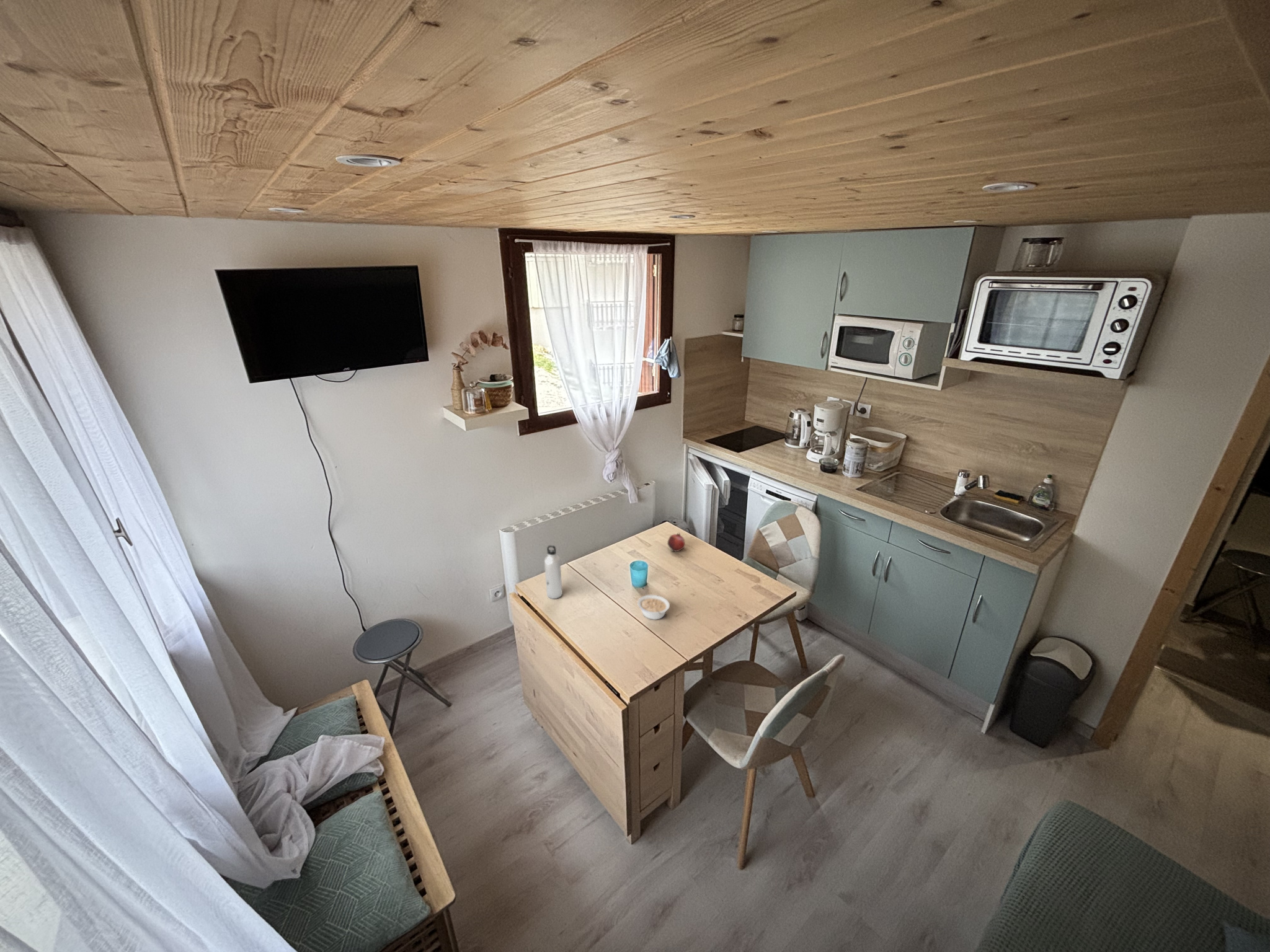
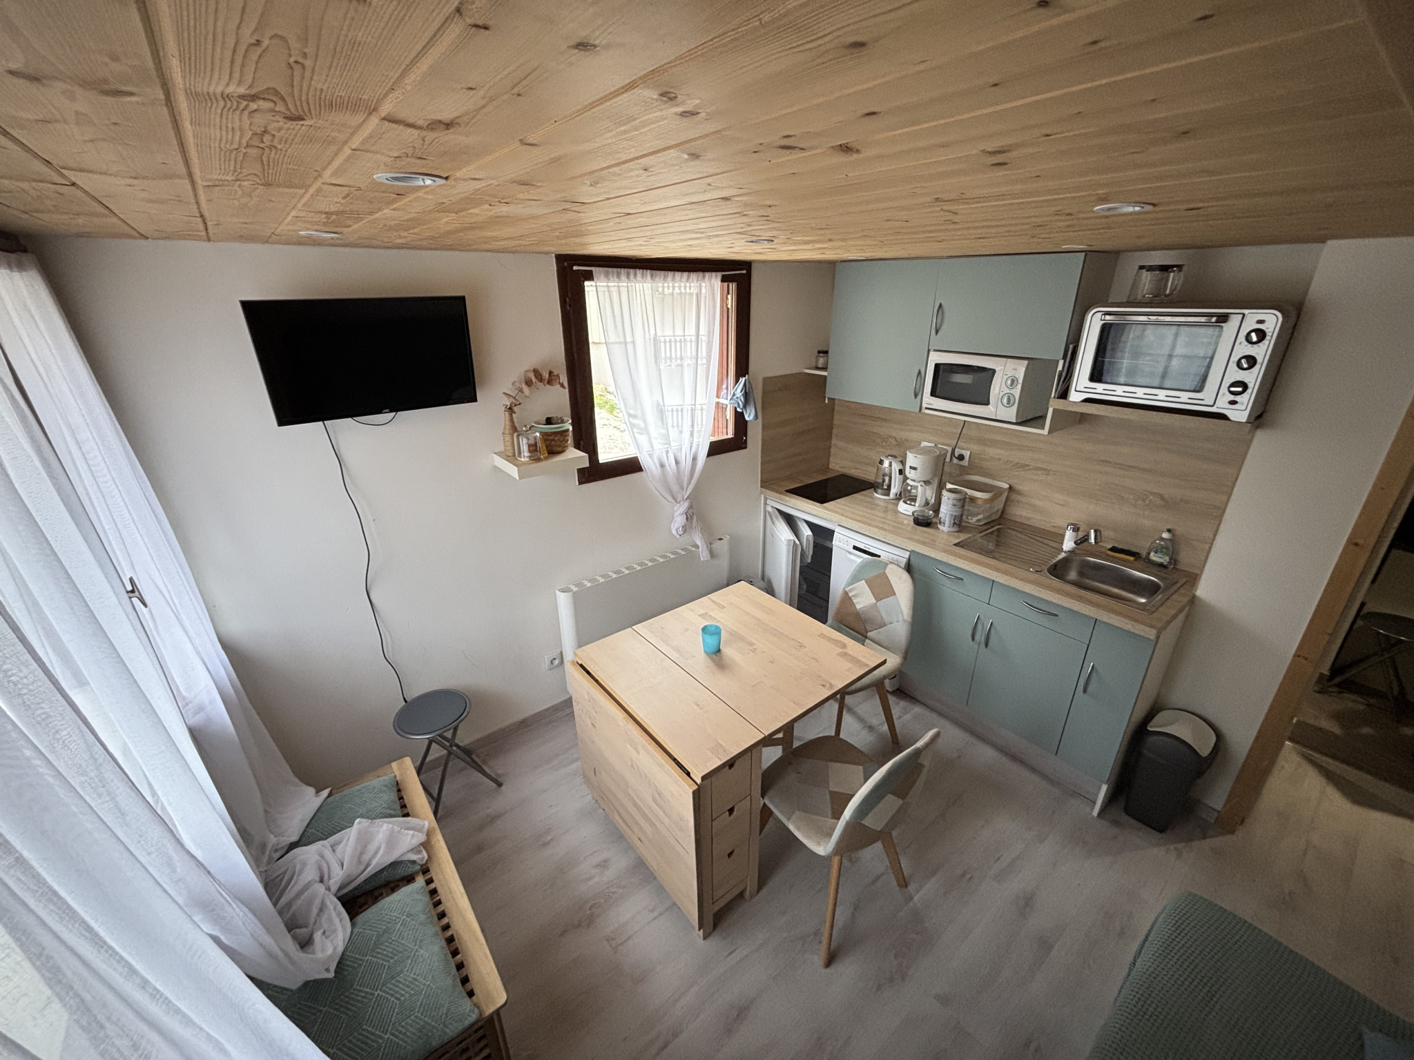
- fruit [667,532,686,552]
- water bottle [544,545,563,599]
- legume [637,594,670,620]
